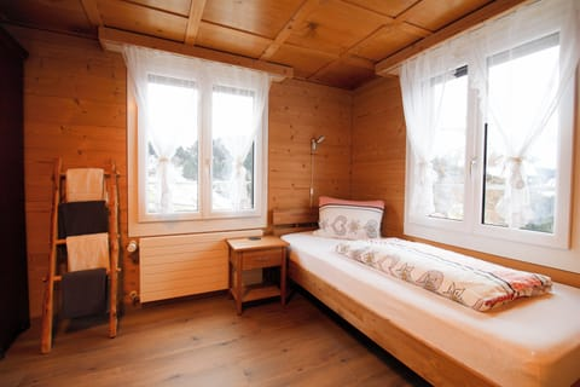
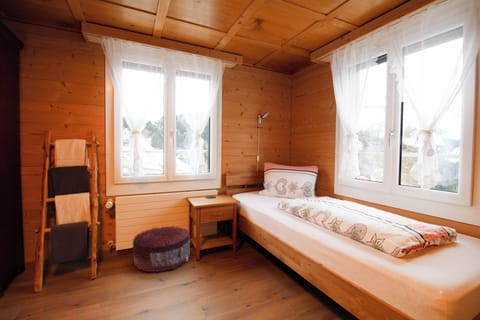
+ pouf [131,225,192,273]
